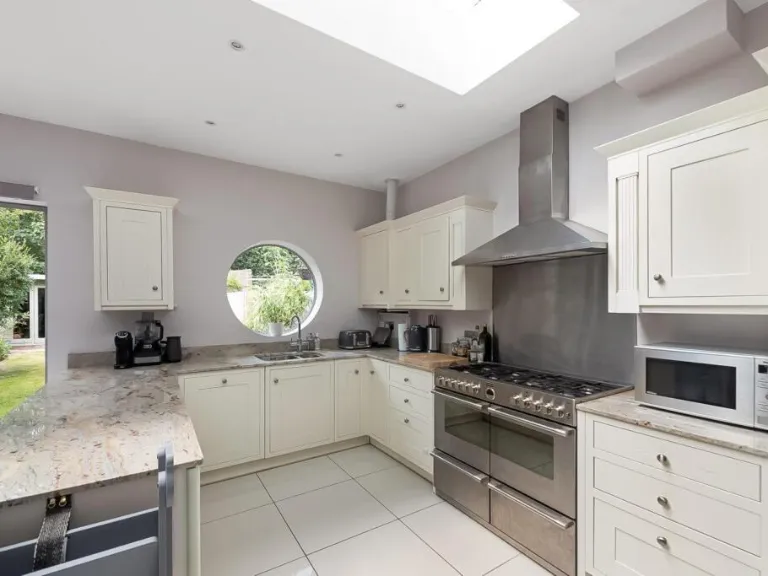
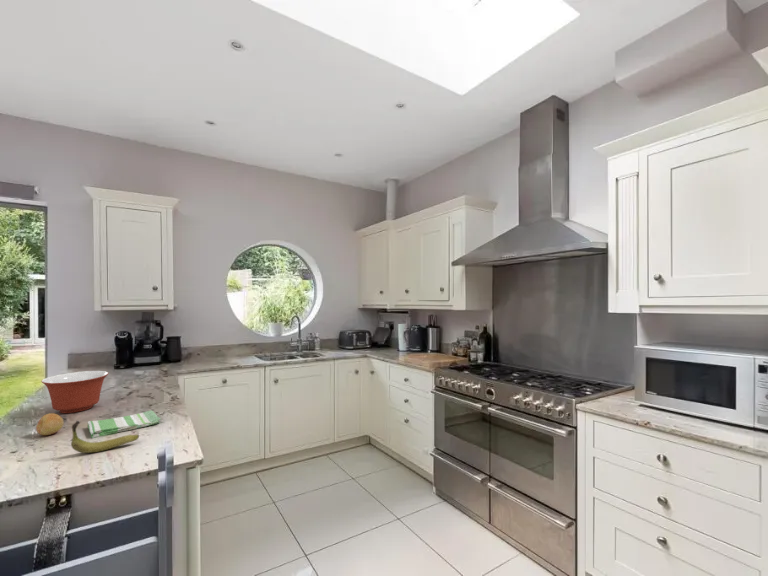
+ dish towel [86,409,162,439]
+ banana [70,420,140,454]
+ fruit [35,412,65,436]
+ mixing bowl [40,370,109,414]
